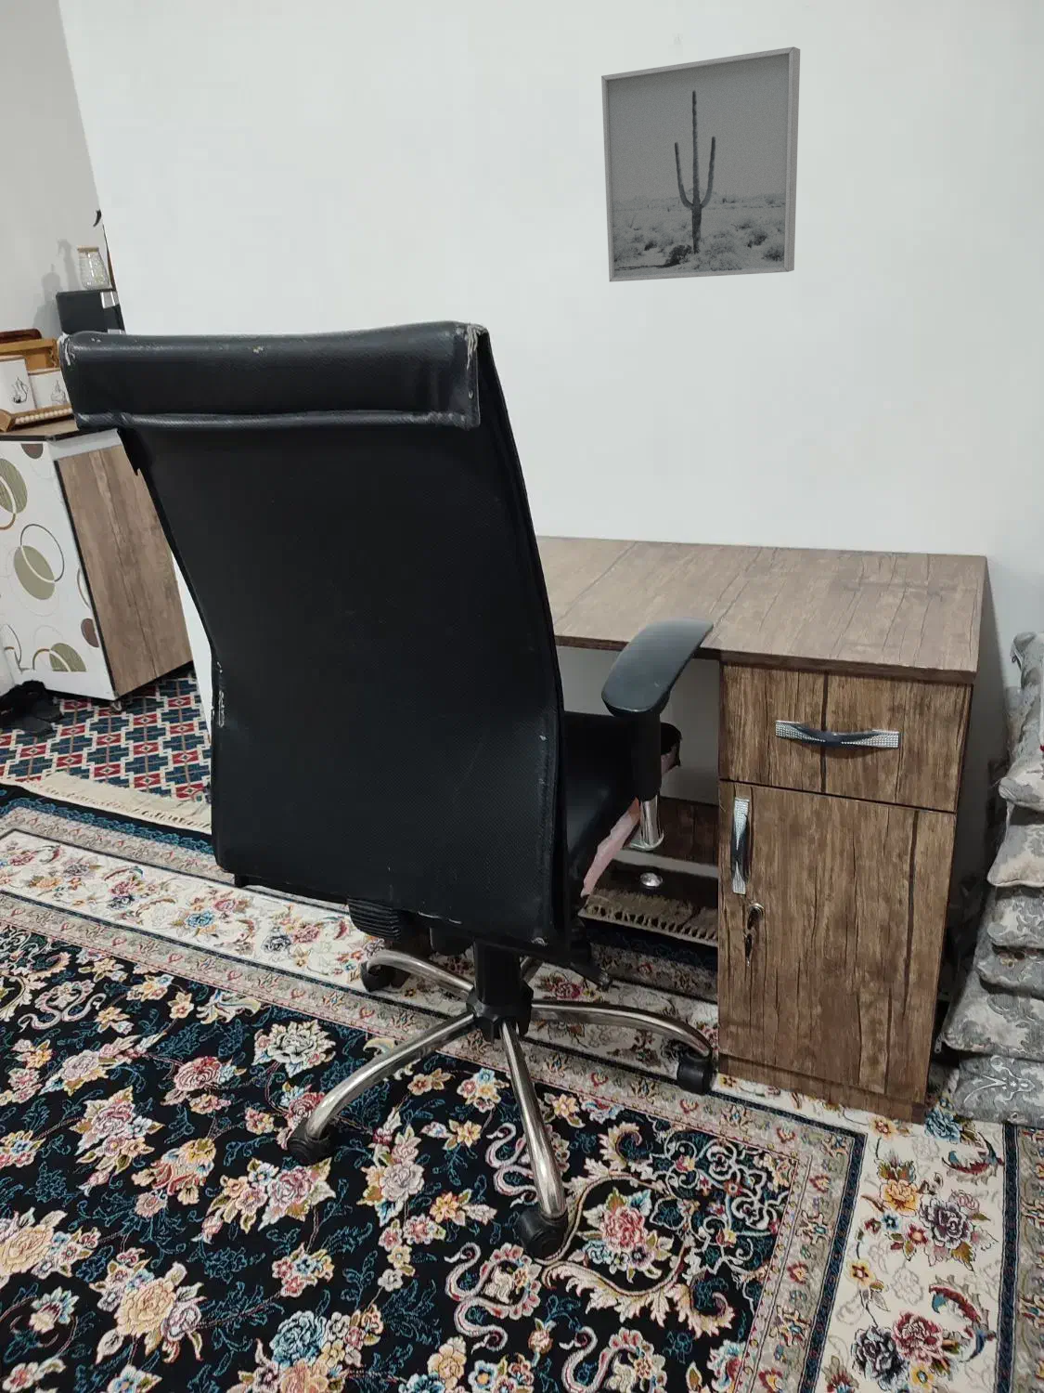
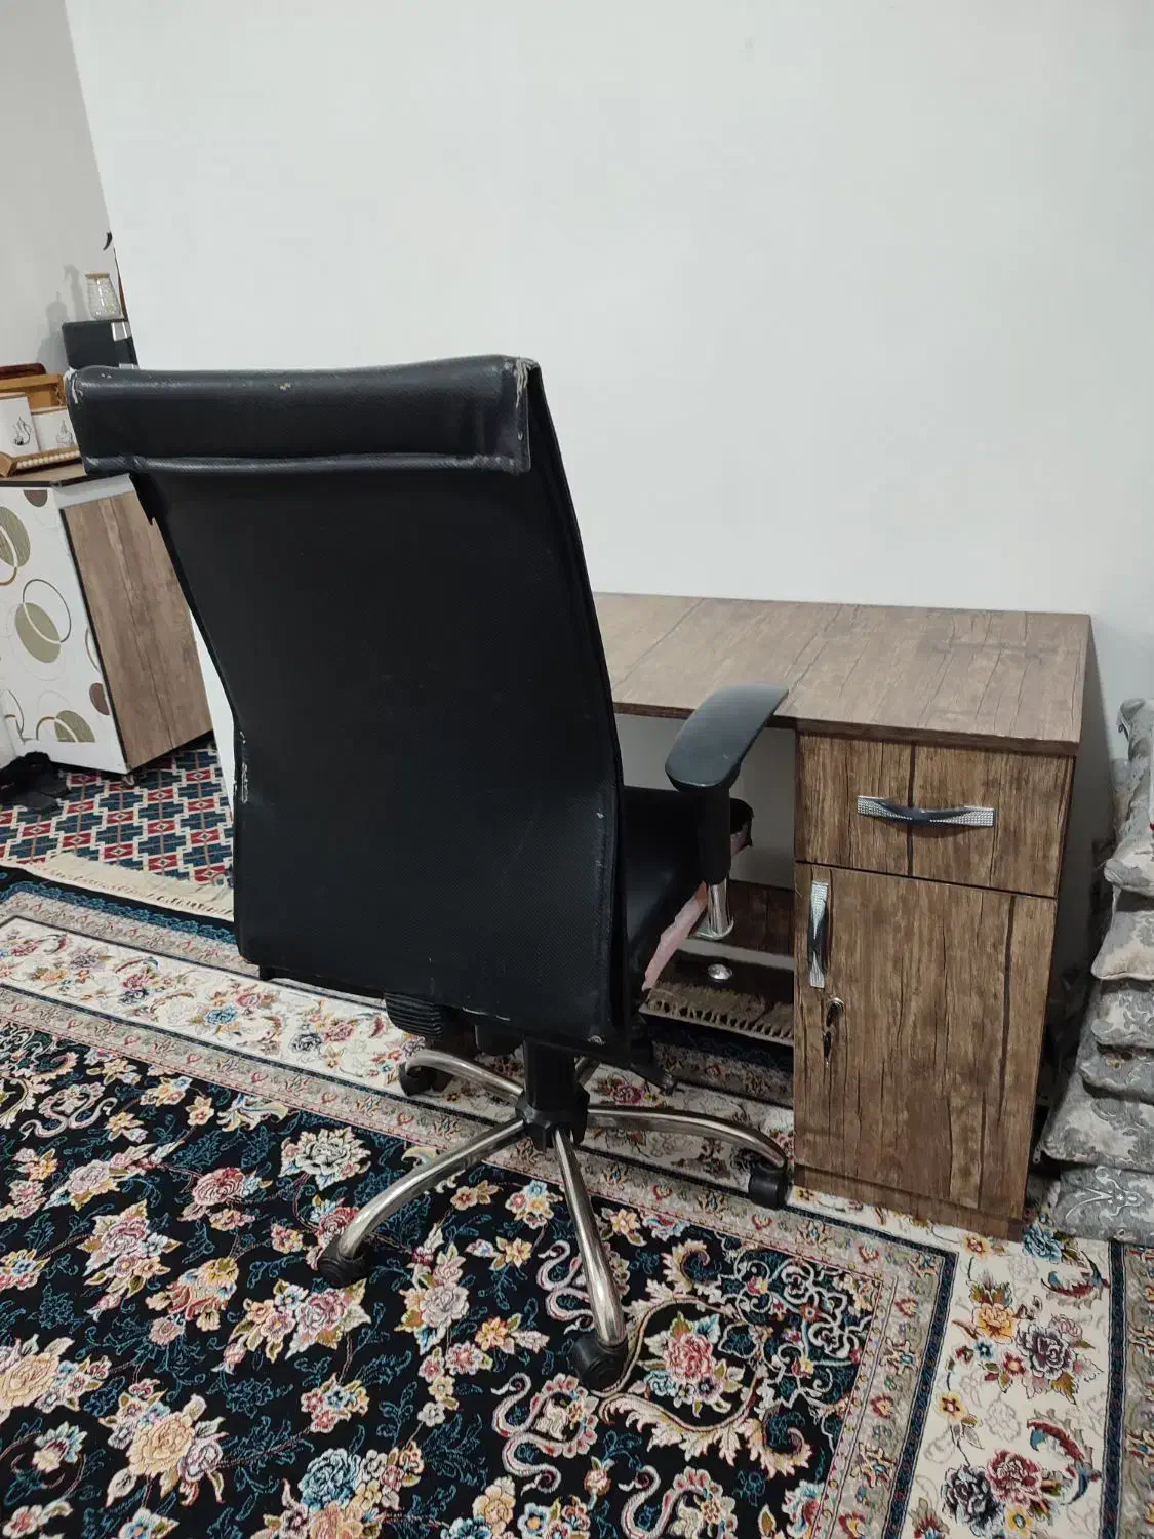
- wall art [601,46,801,282]
